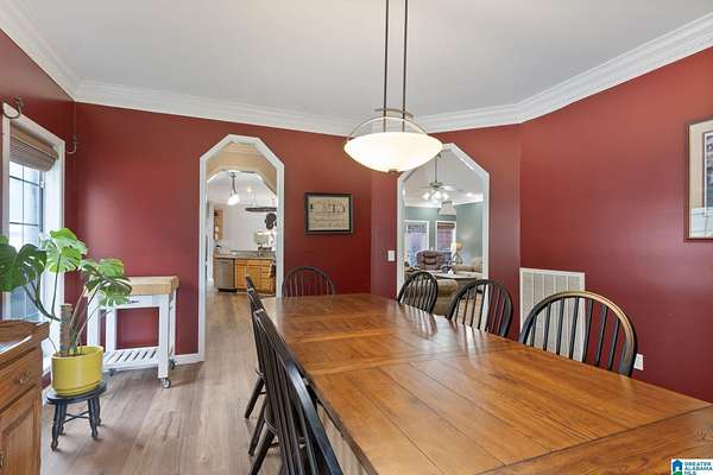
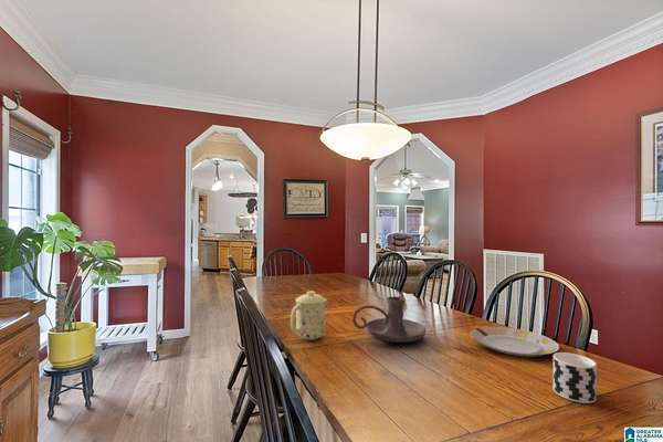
+ candle holder [351,295,427,344]
+ cup [551,351,598,404]
+ mug [290,290,328,341]
+ plate [470,326,560,358]
